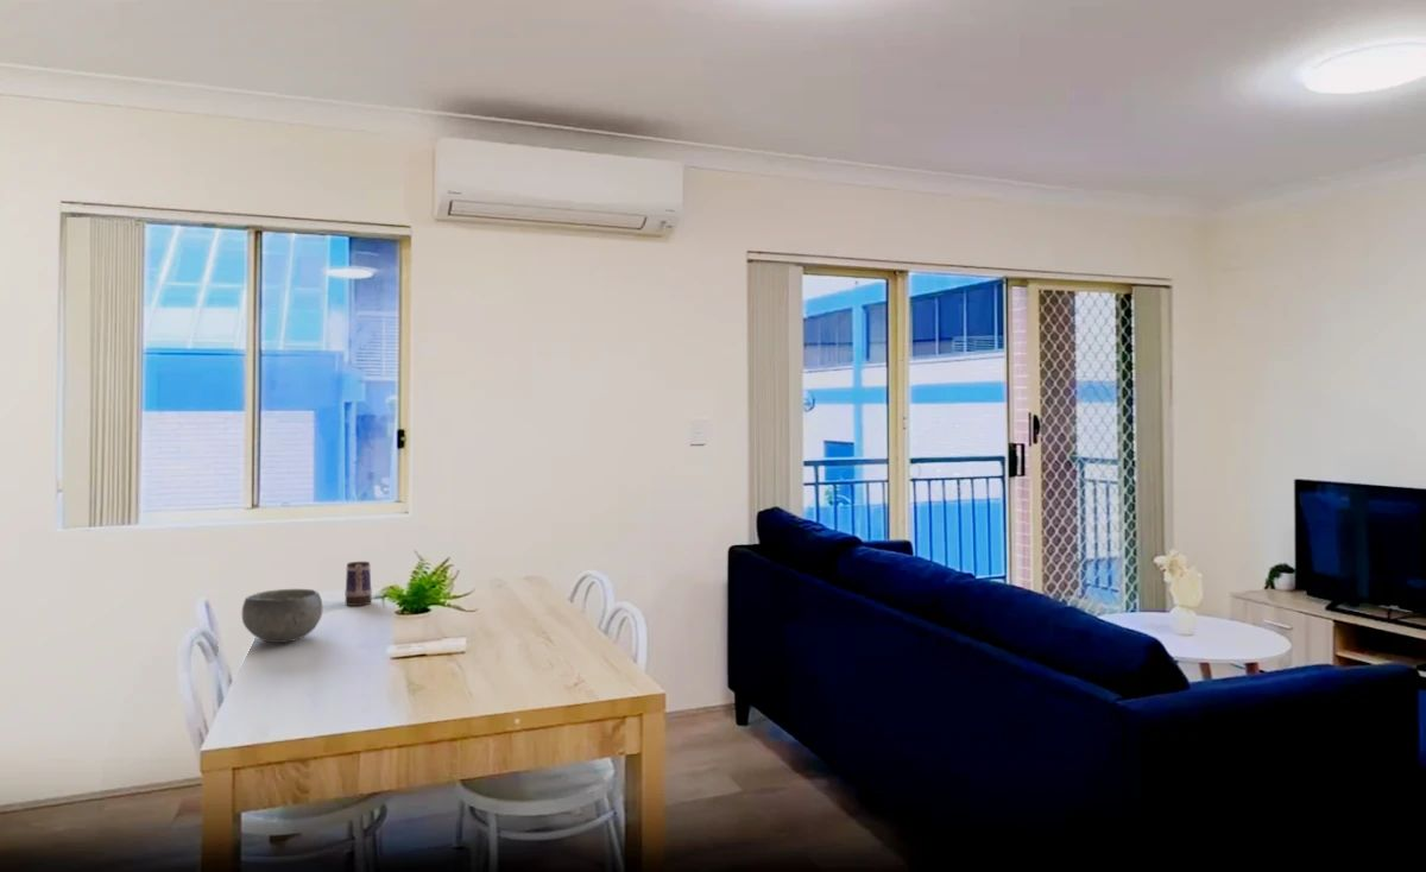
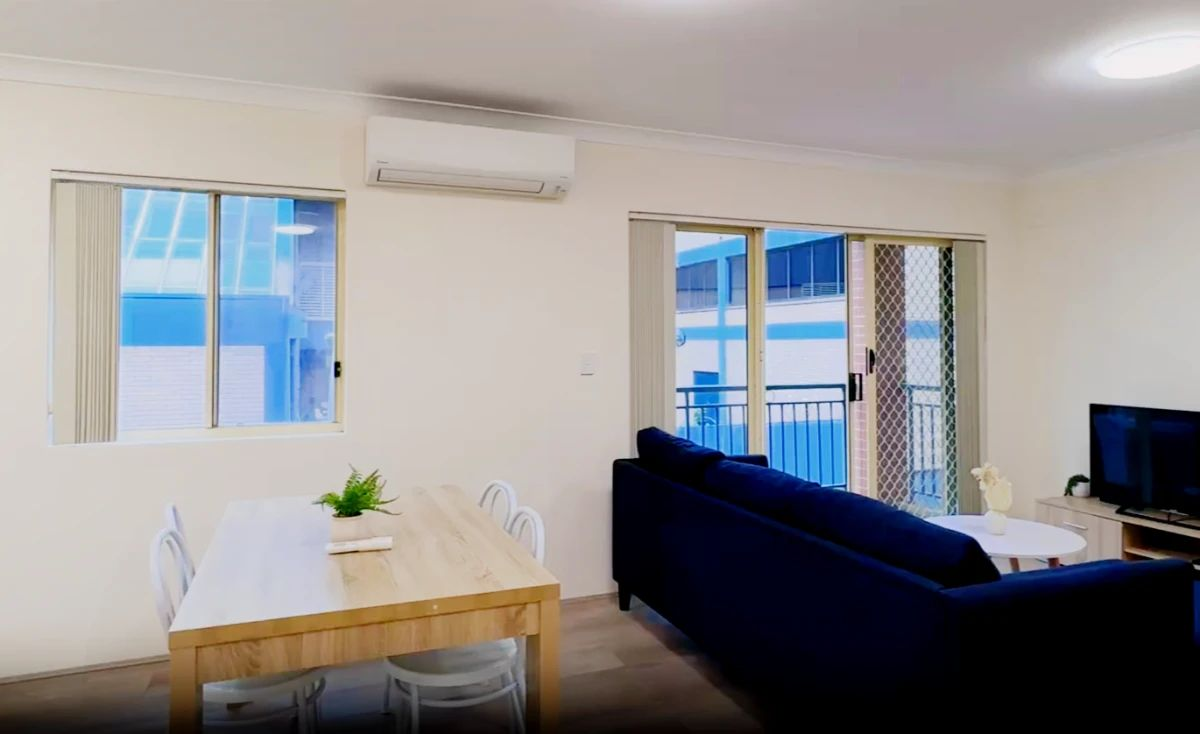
- bowl [241,588,323,644]
- mug [343,561,373,607]
